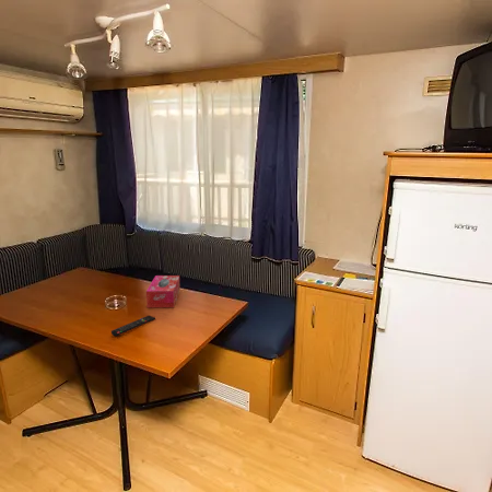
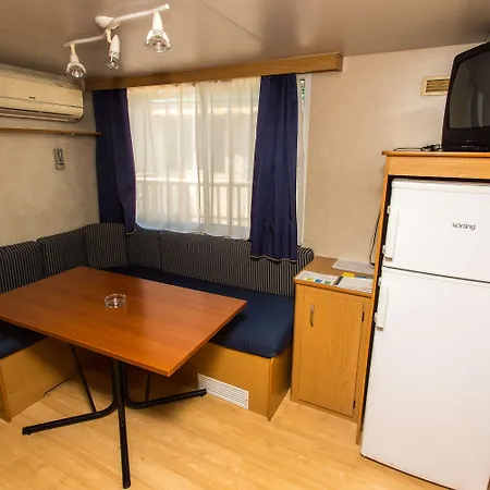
- tissue box [145,274,180,308]
- remote control [110,315,156,337]
